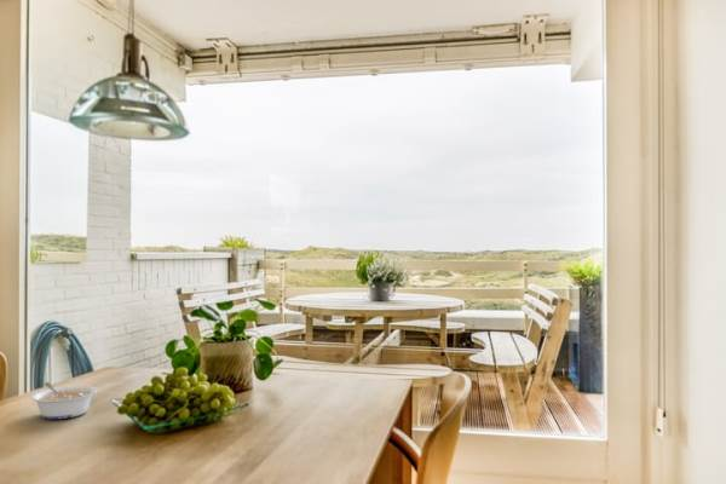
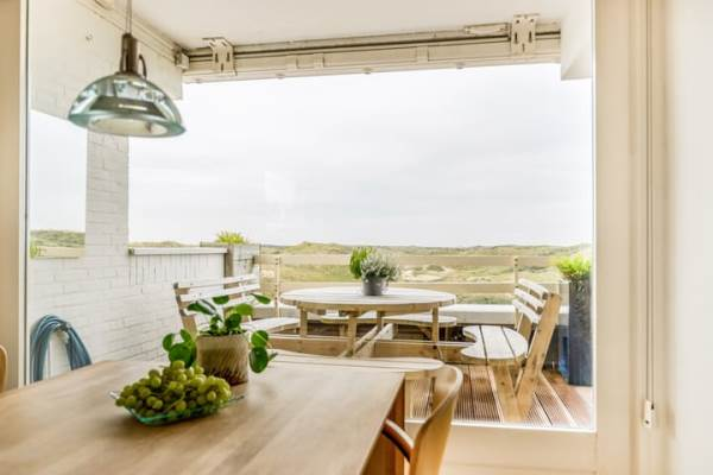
- legume [30,381,98,420]
